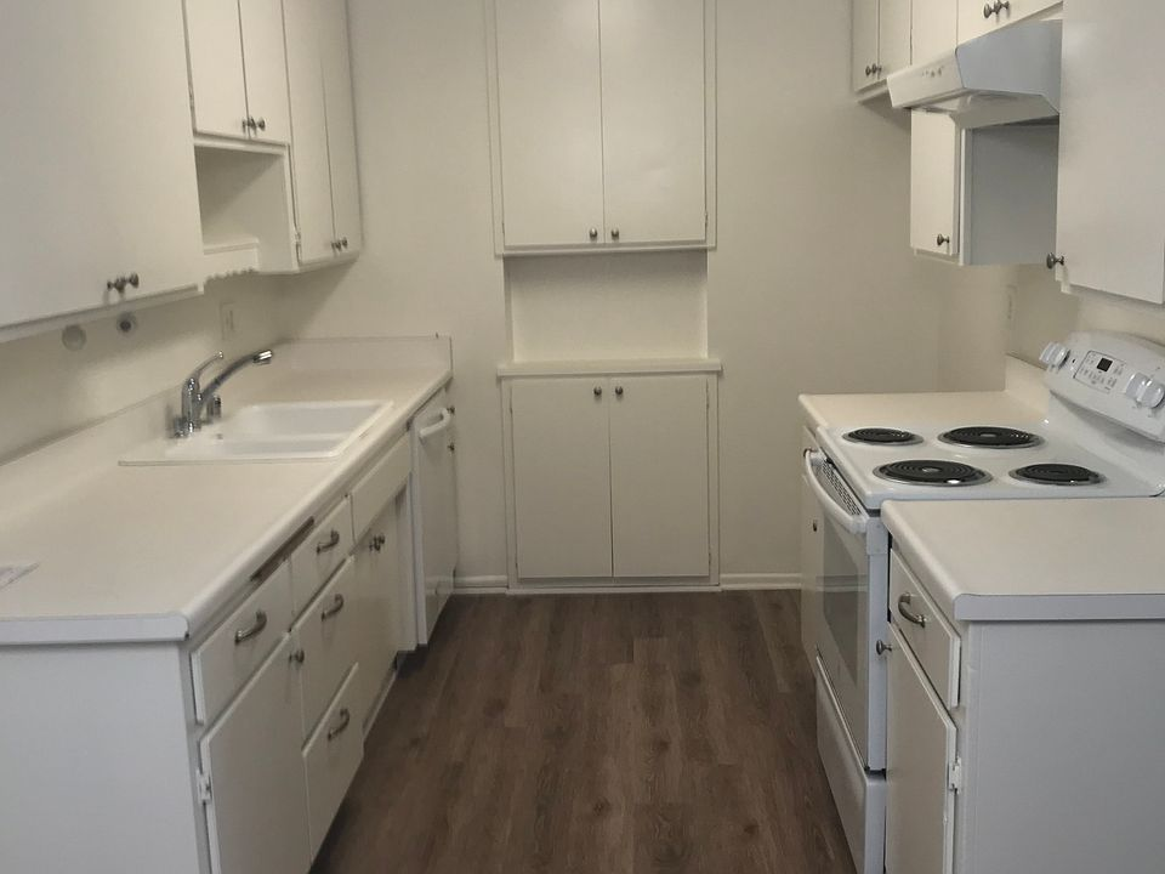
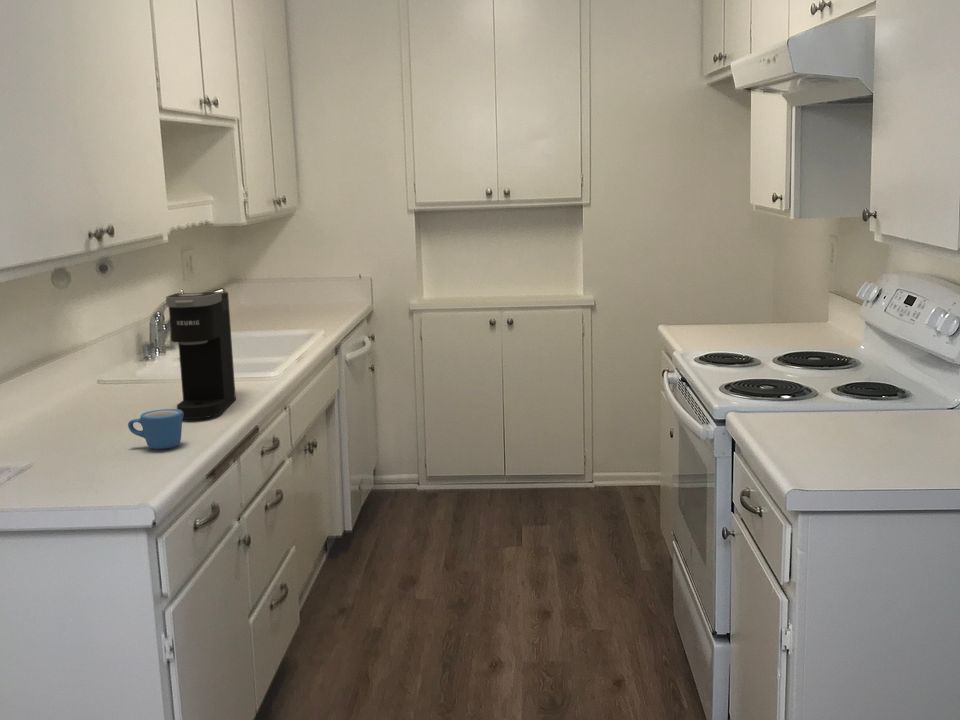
+ coffee maker [165,291,237,420]
+ mug [127,408,183,450]
